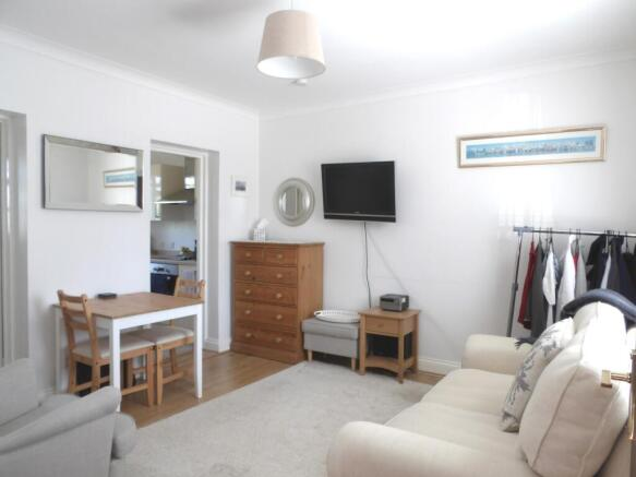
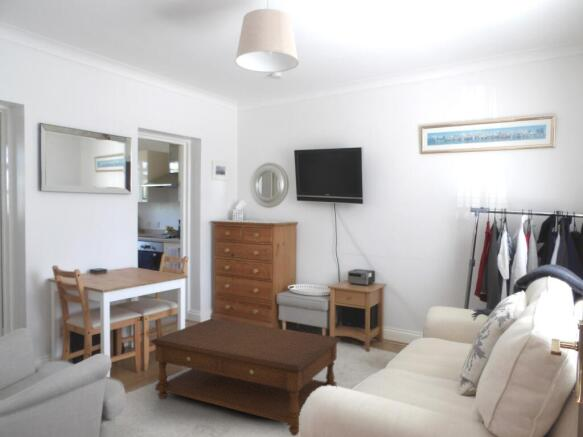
+ coffee table [149,318,342,437]
